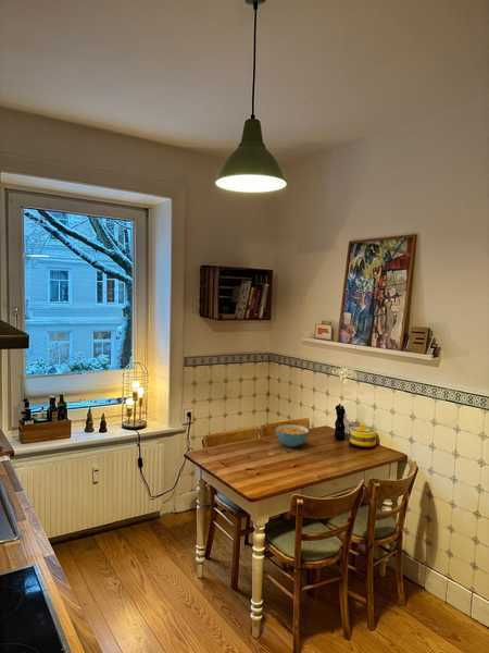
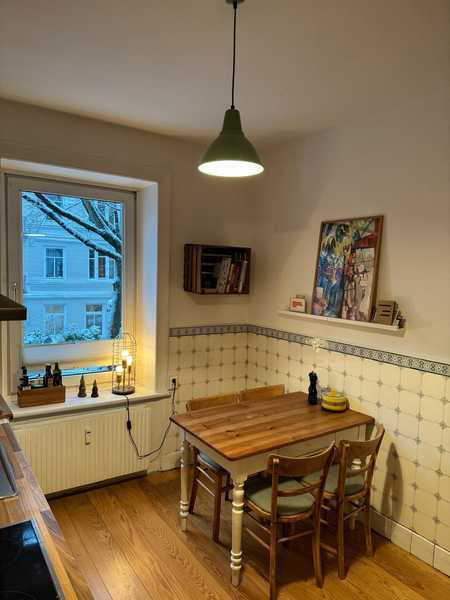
- cereal bowl [275,423,310,448]
